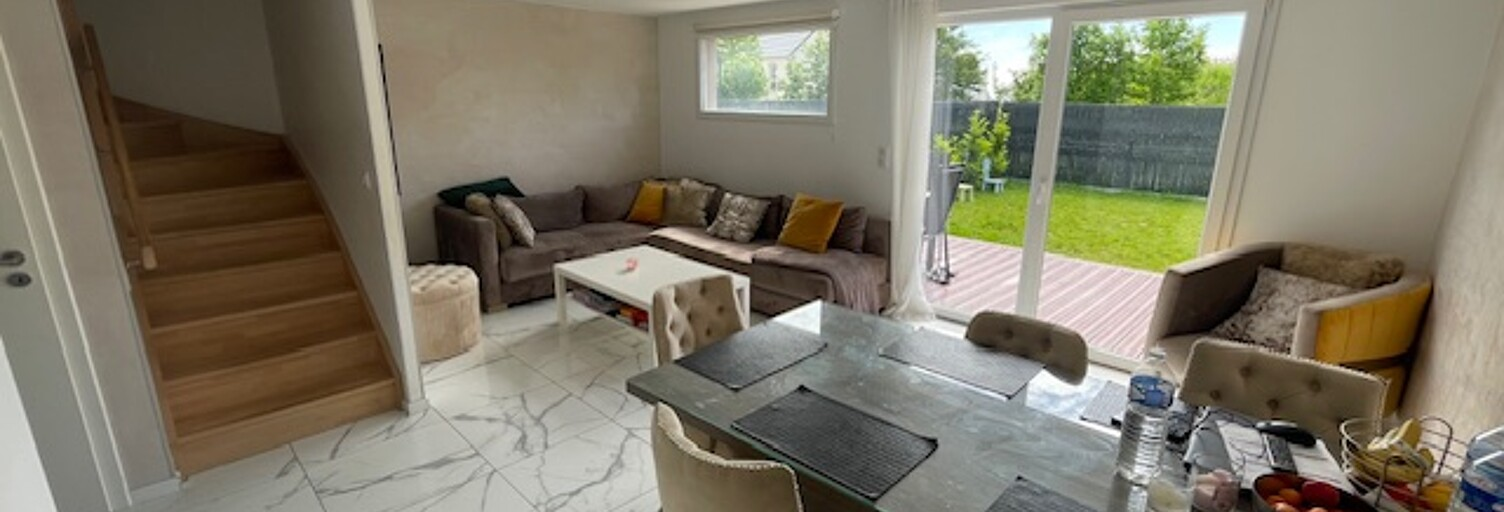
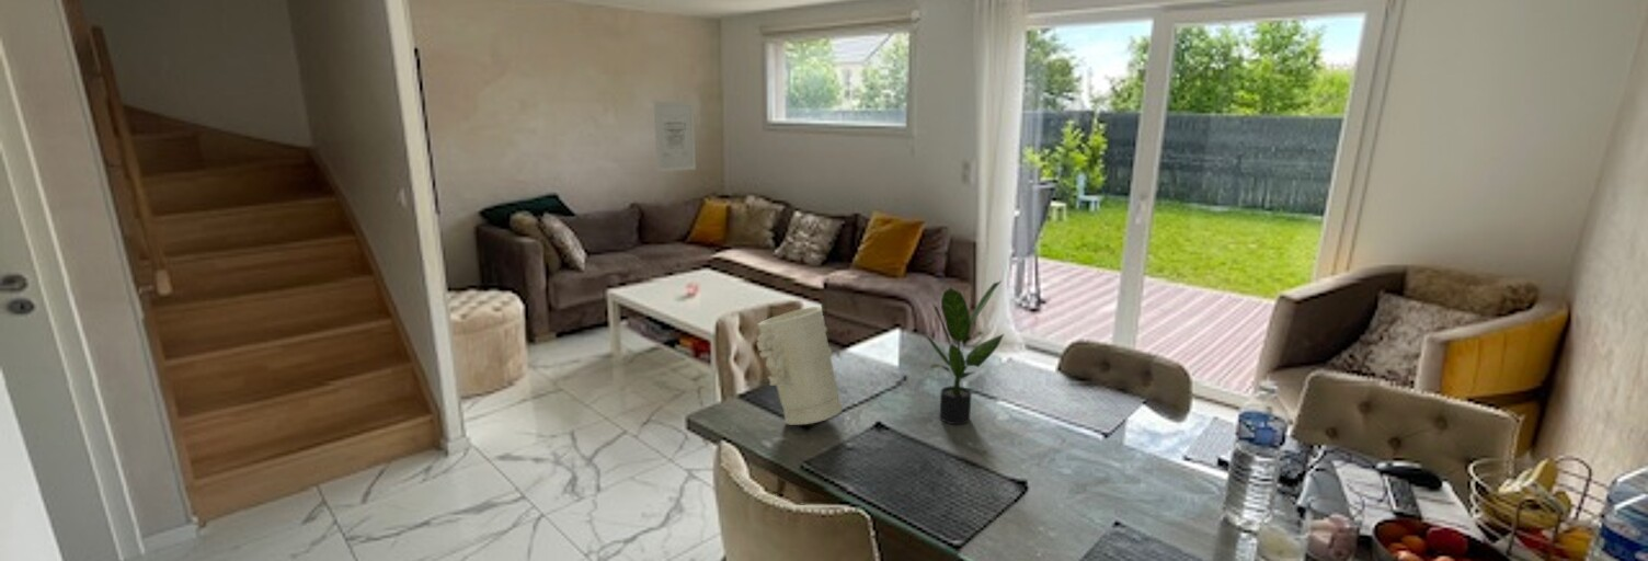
+ potted plant [924,279,1006,425]
+ wall art [653,100,697,173]
+ decorative vase [756,306,845,426]
